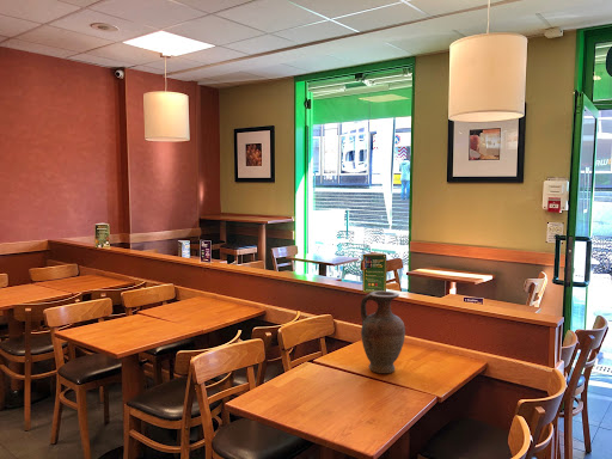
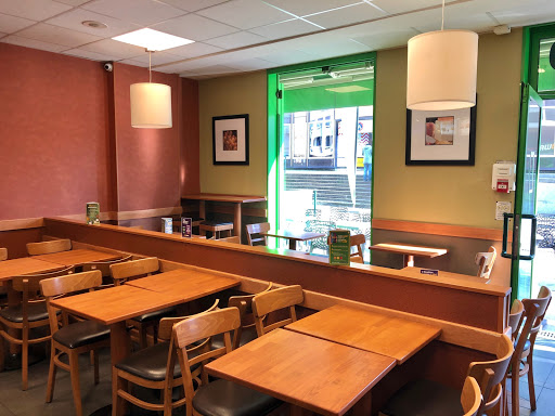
- vase [360,290,406,374]
